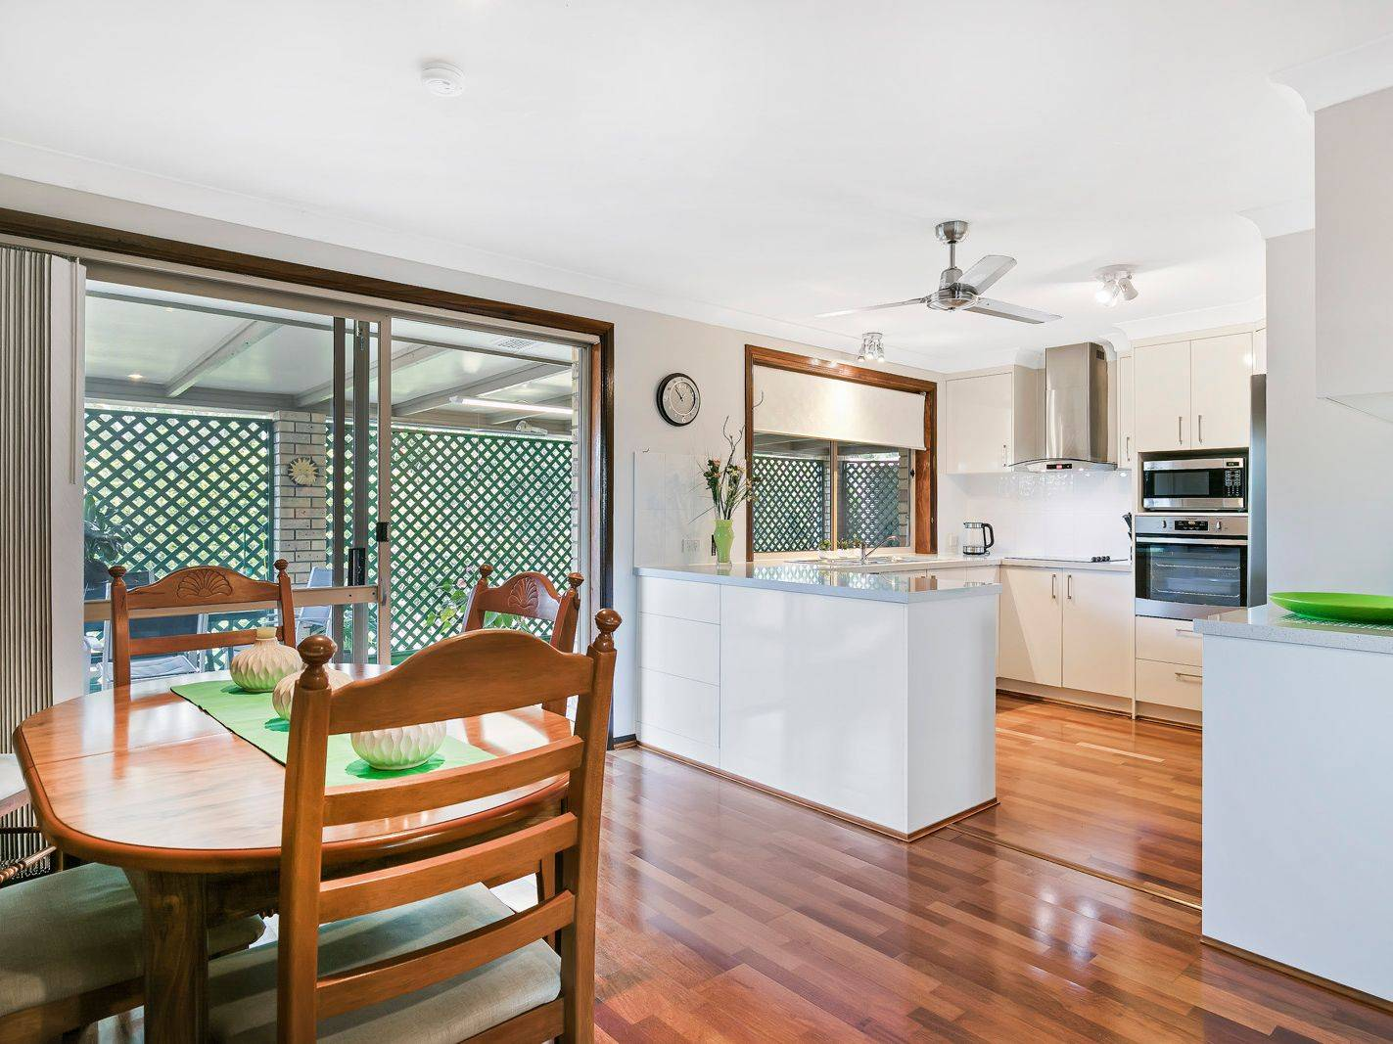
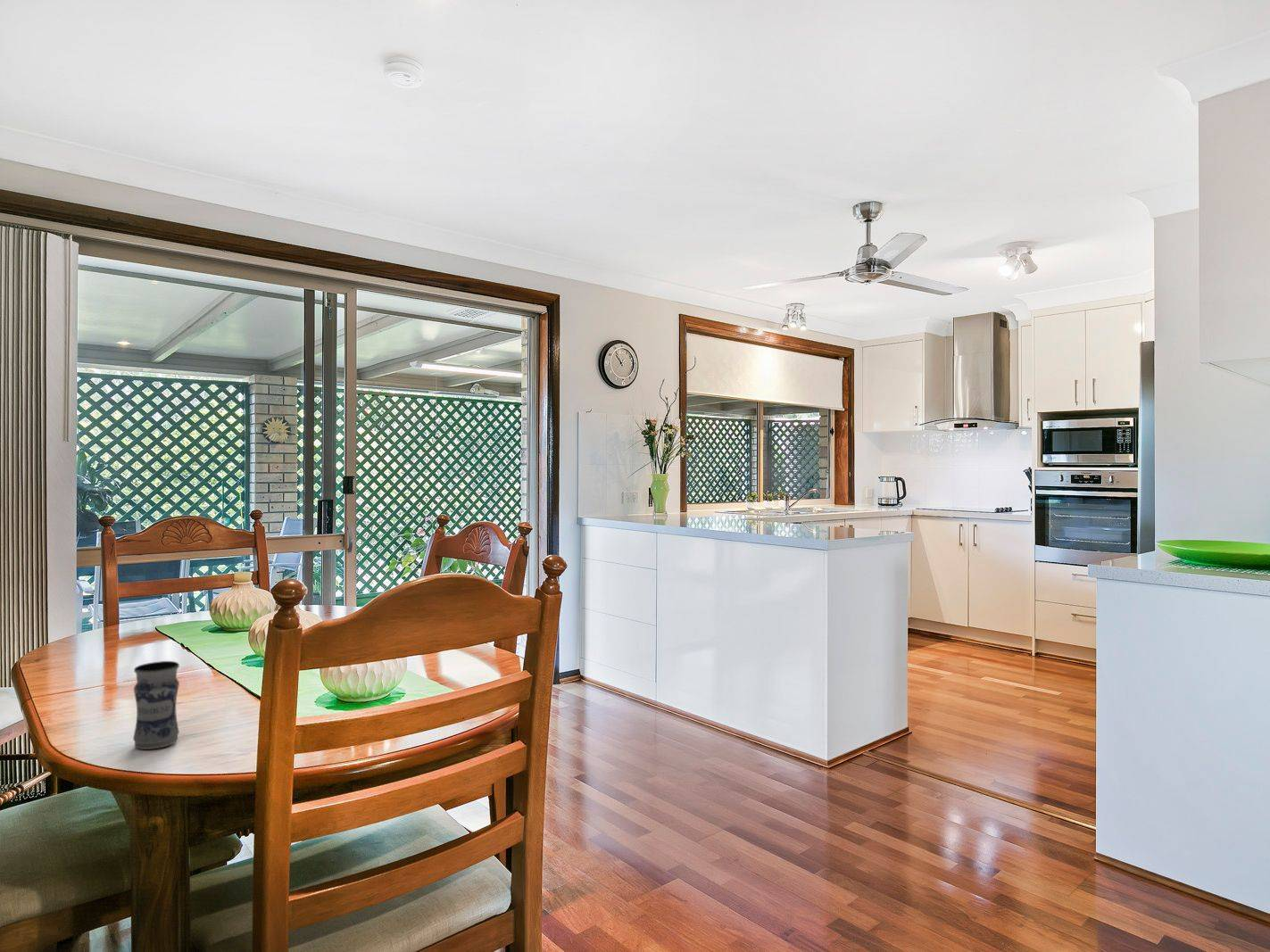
+ jar [132,660,180,750]
